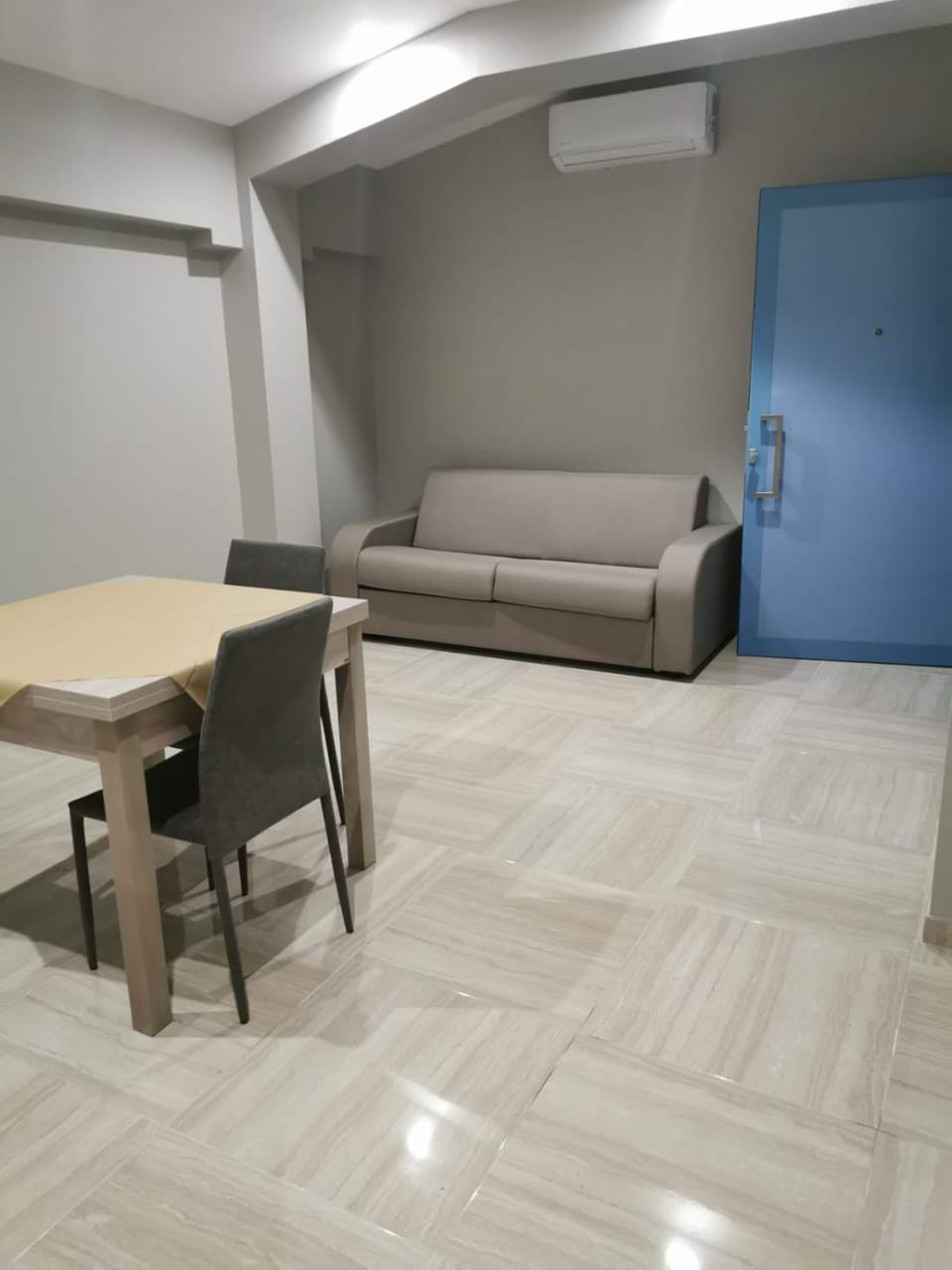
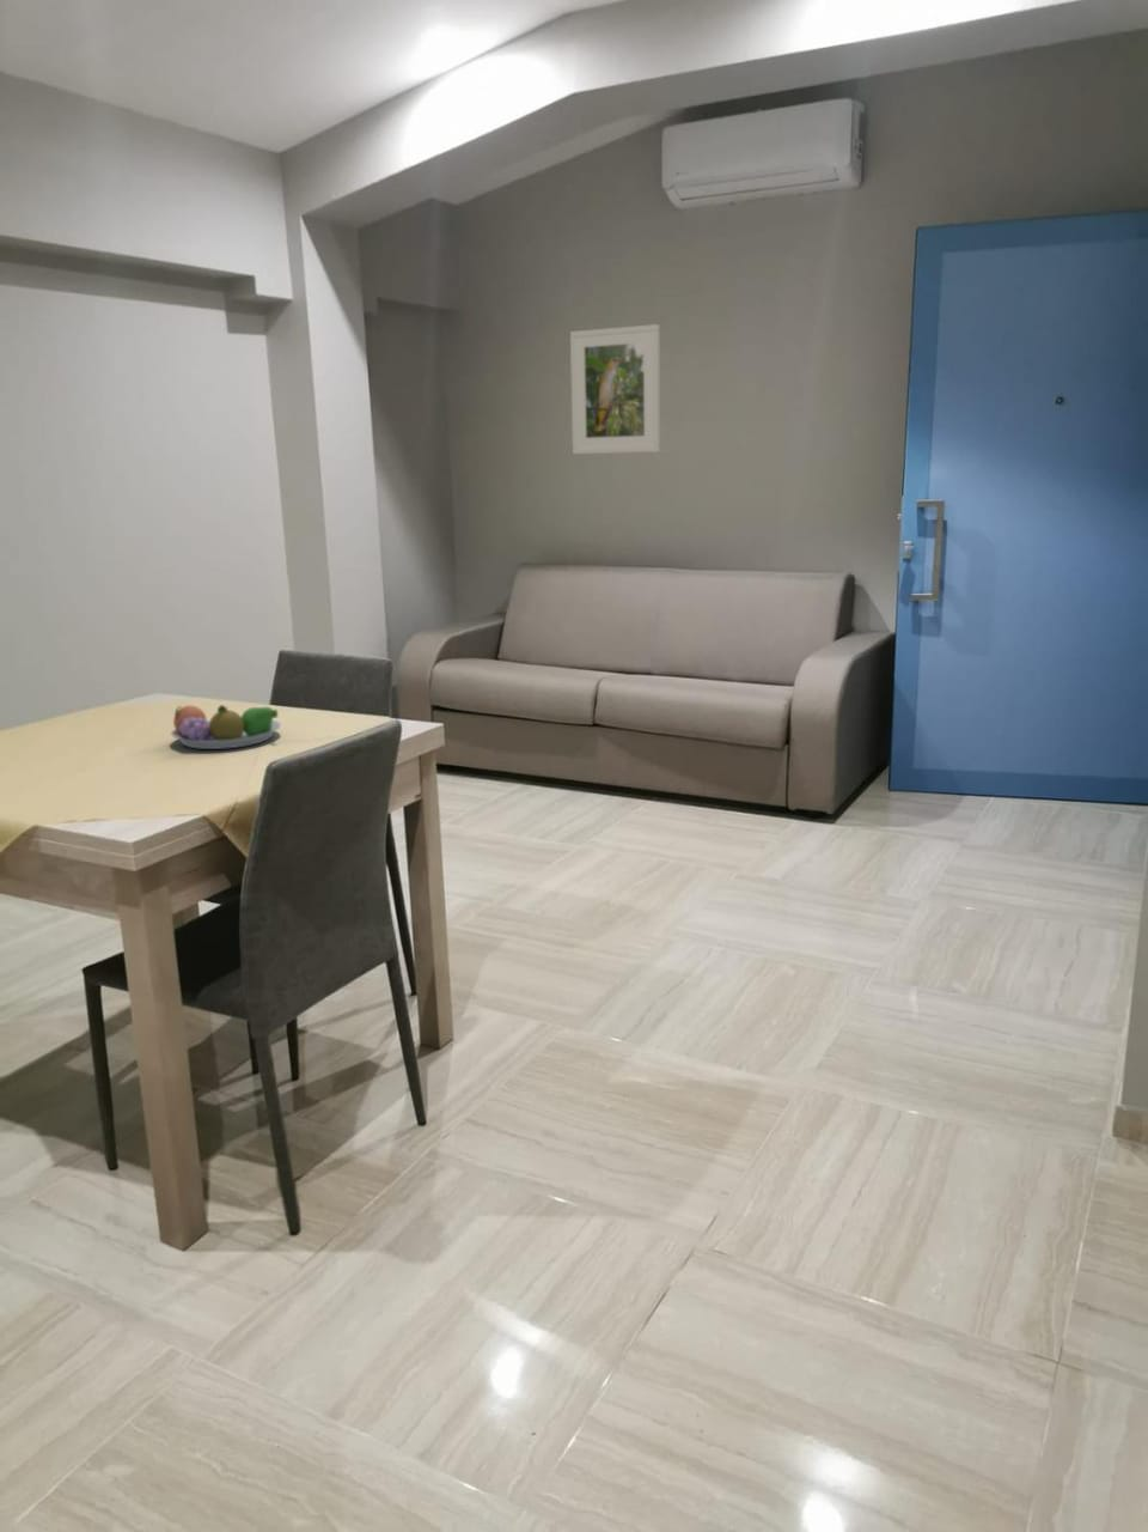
+ fruit bowl [170,703,282,750]
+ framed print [569,323,661,455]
